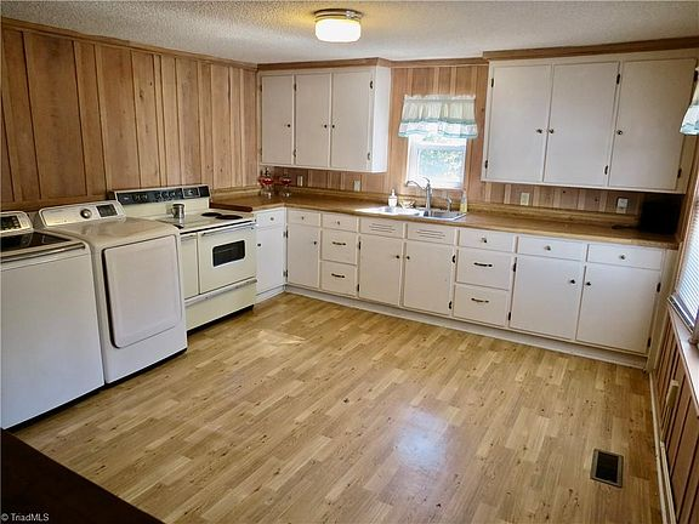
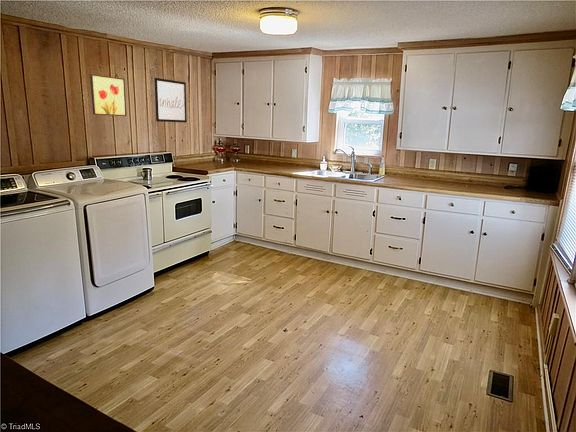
+ wall art [153,77,188,123]
+ wall art [89,73,128,117]
